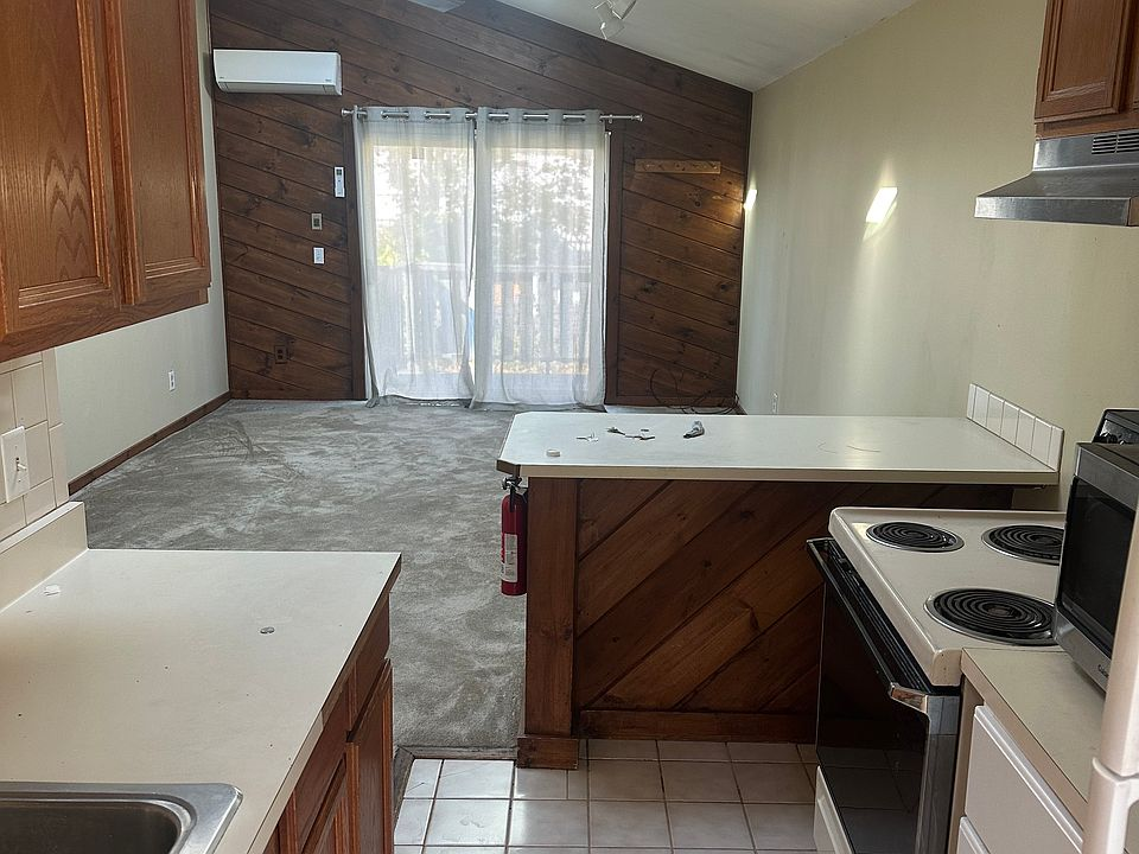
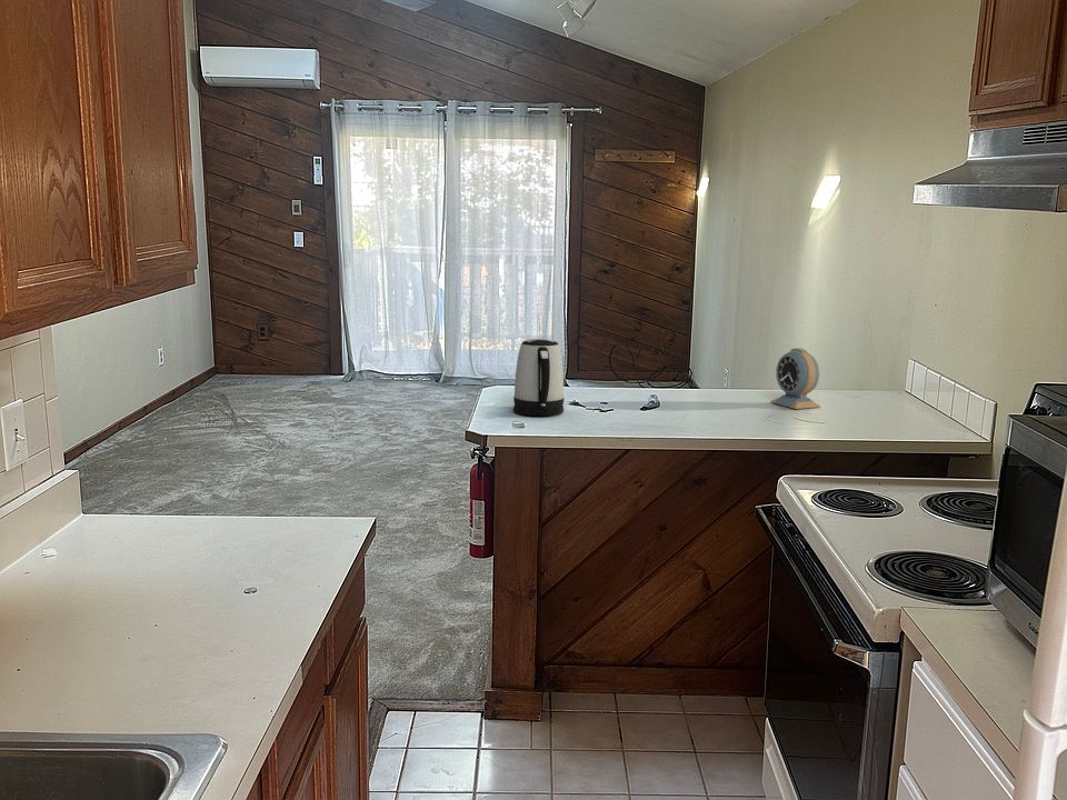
+ alarm clock [769,347,821,410]
+ kettle [512,338,565,417]
